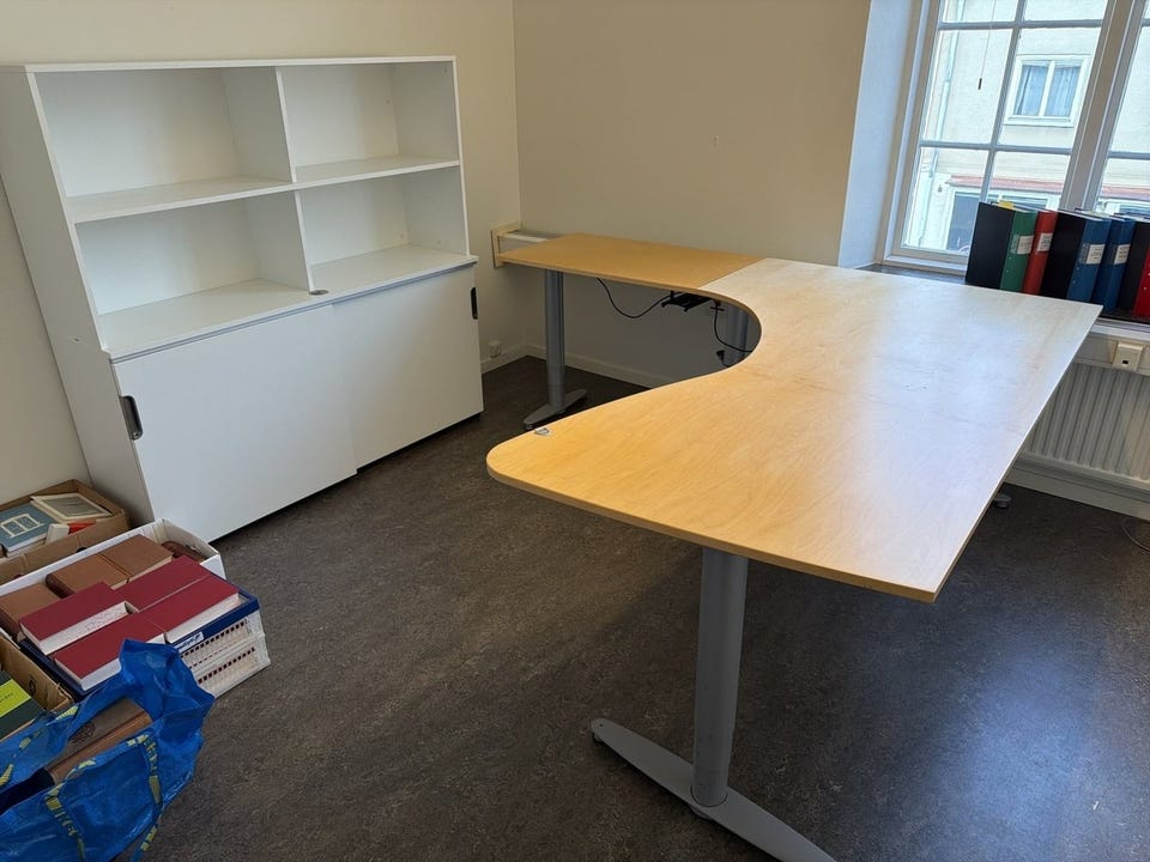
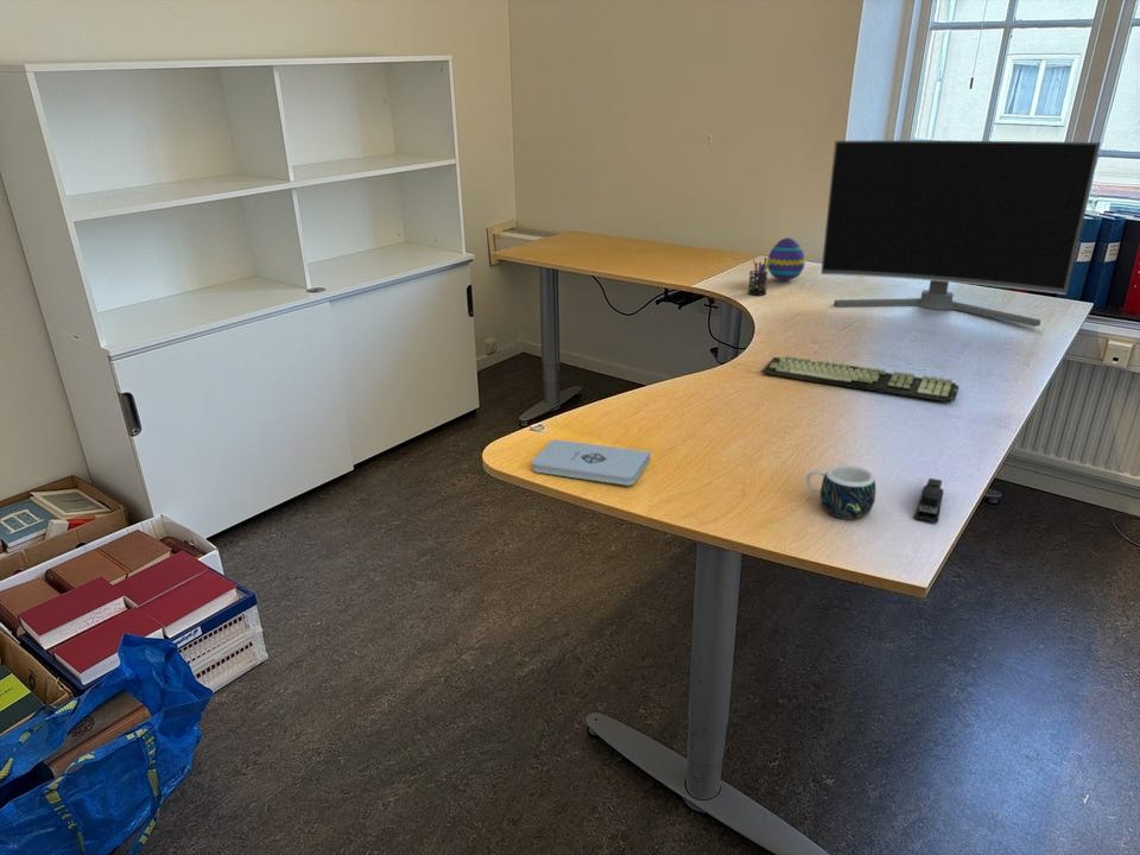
+ computer monitor [819,139,1102,328]
+ stapler [913,477,944,524]
+ notepad [531,438,652,487]
+ keyboard [759,355,960,404]
+ mug [805,463,876,520]
+ pen holder [747,256,771,297]
+ decorative egg [766,236,806,281]
